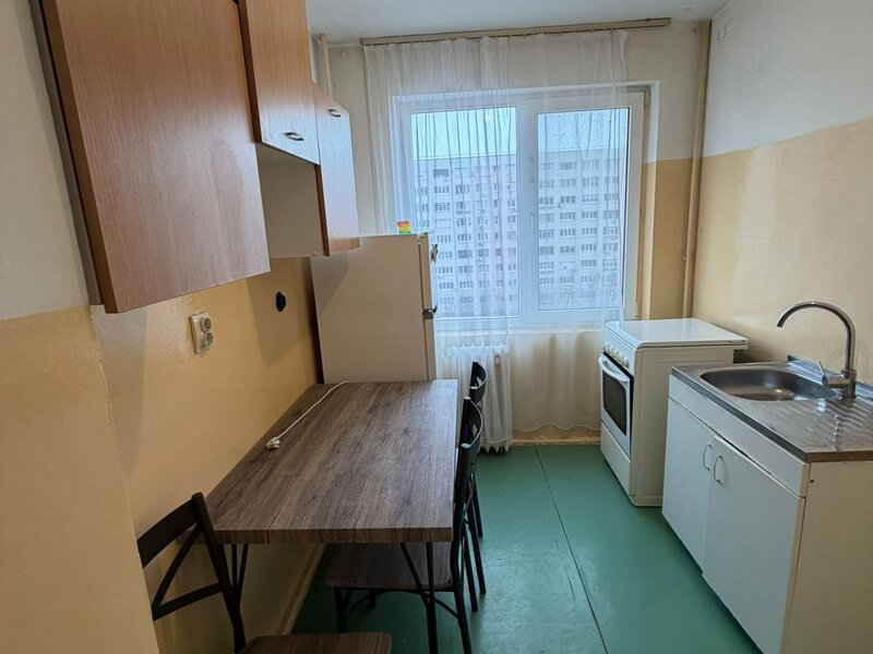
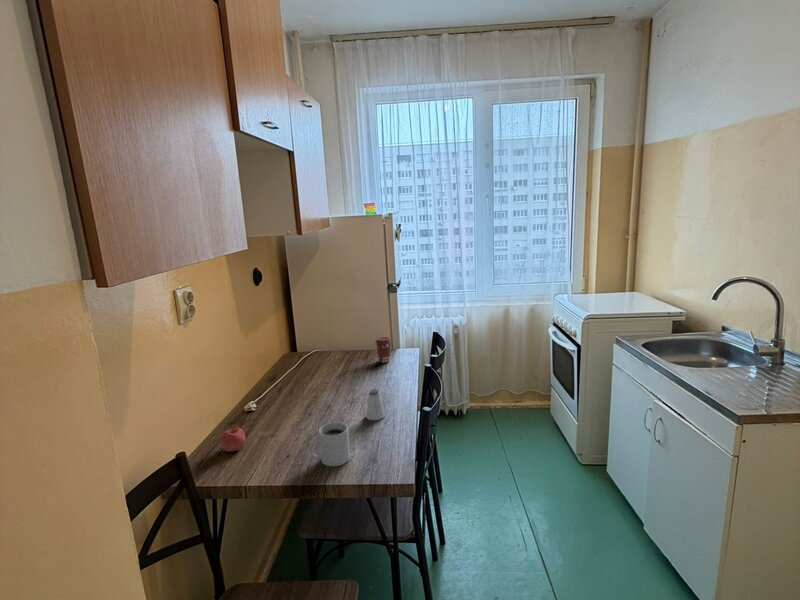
+ coffee cup [374,336,392,364]
+ mug [308,421,351,467]
+ saltshaker [365,388,386,421]
+ apple [221,426,246,453]
